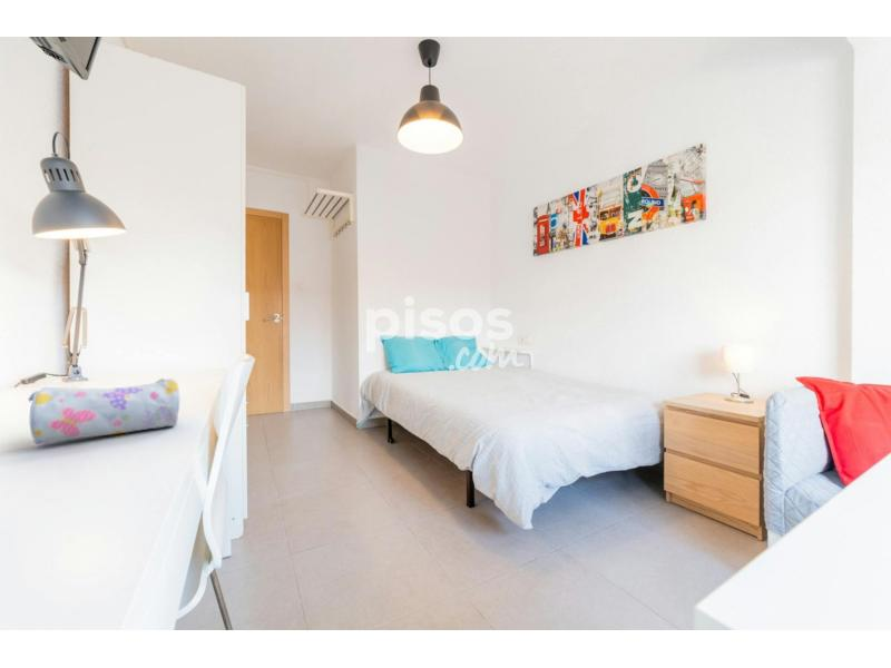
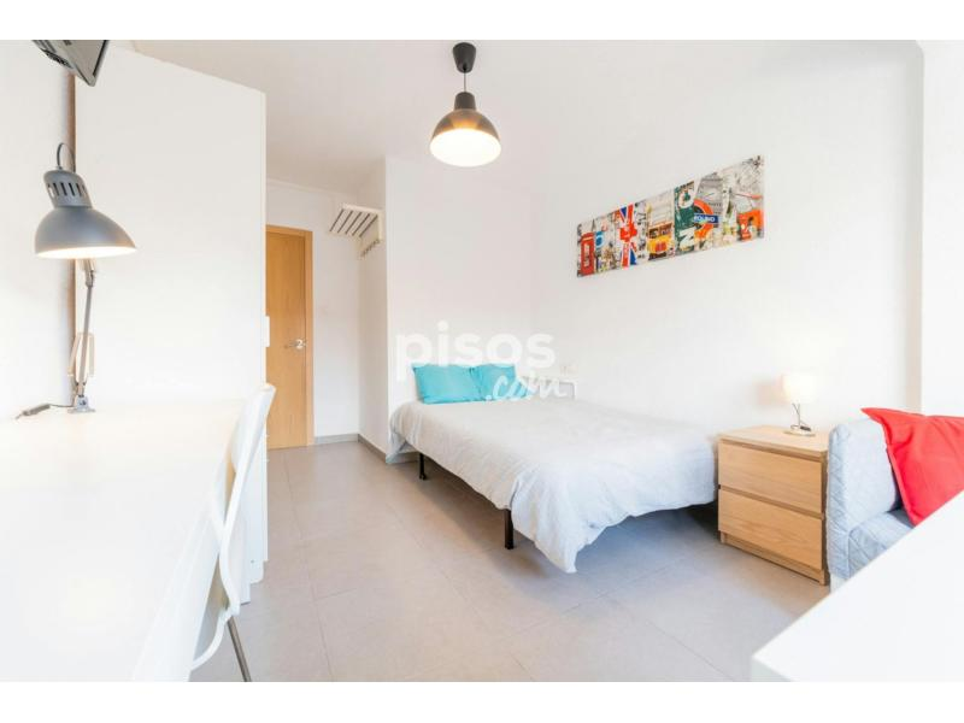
- pencil case [27,377,180,445]
